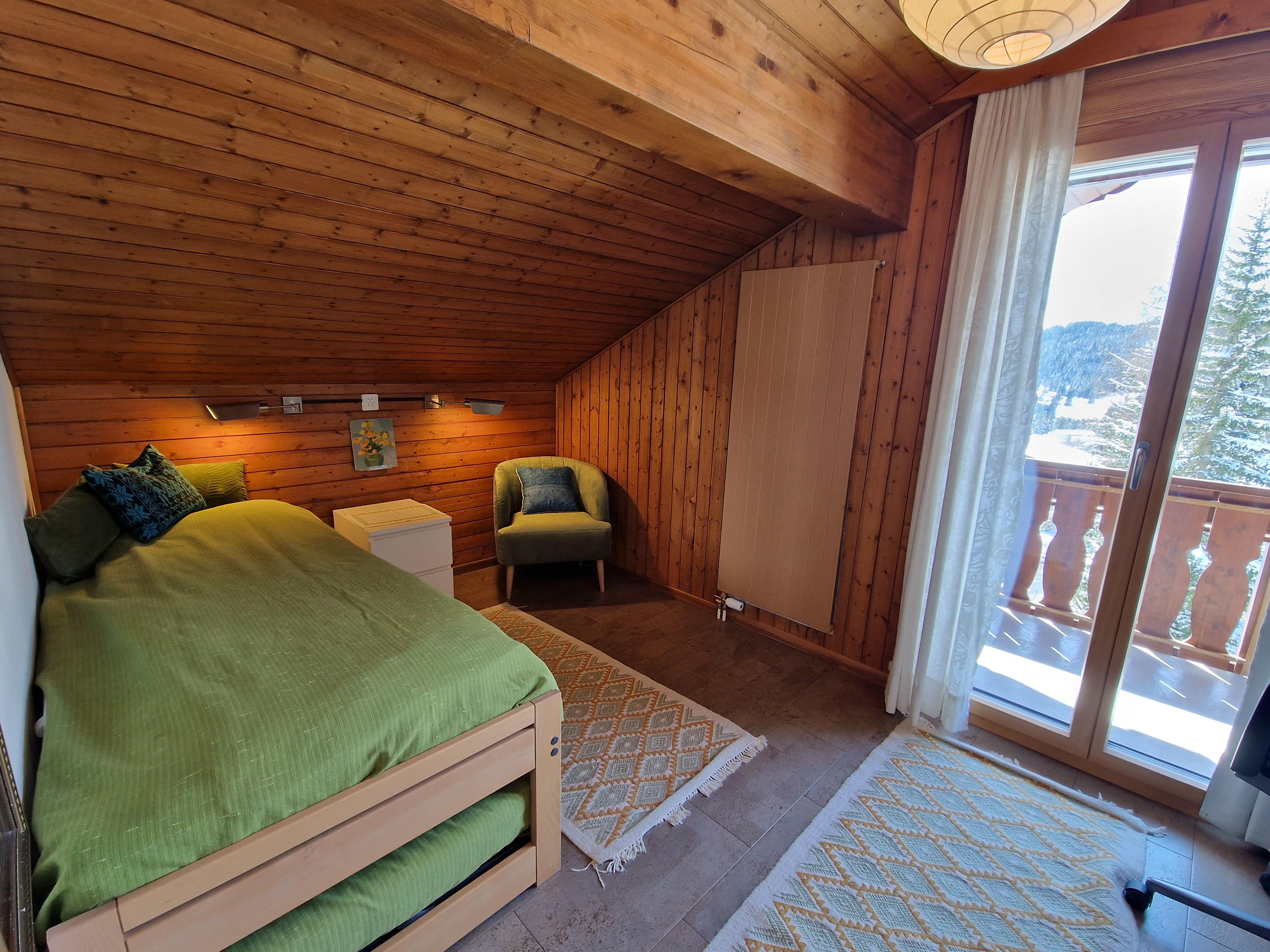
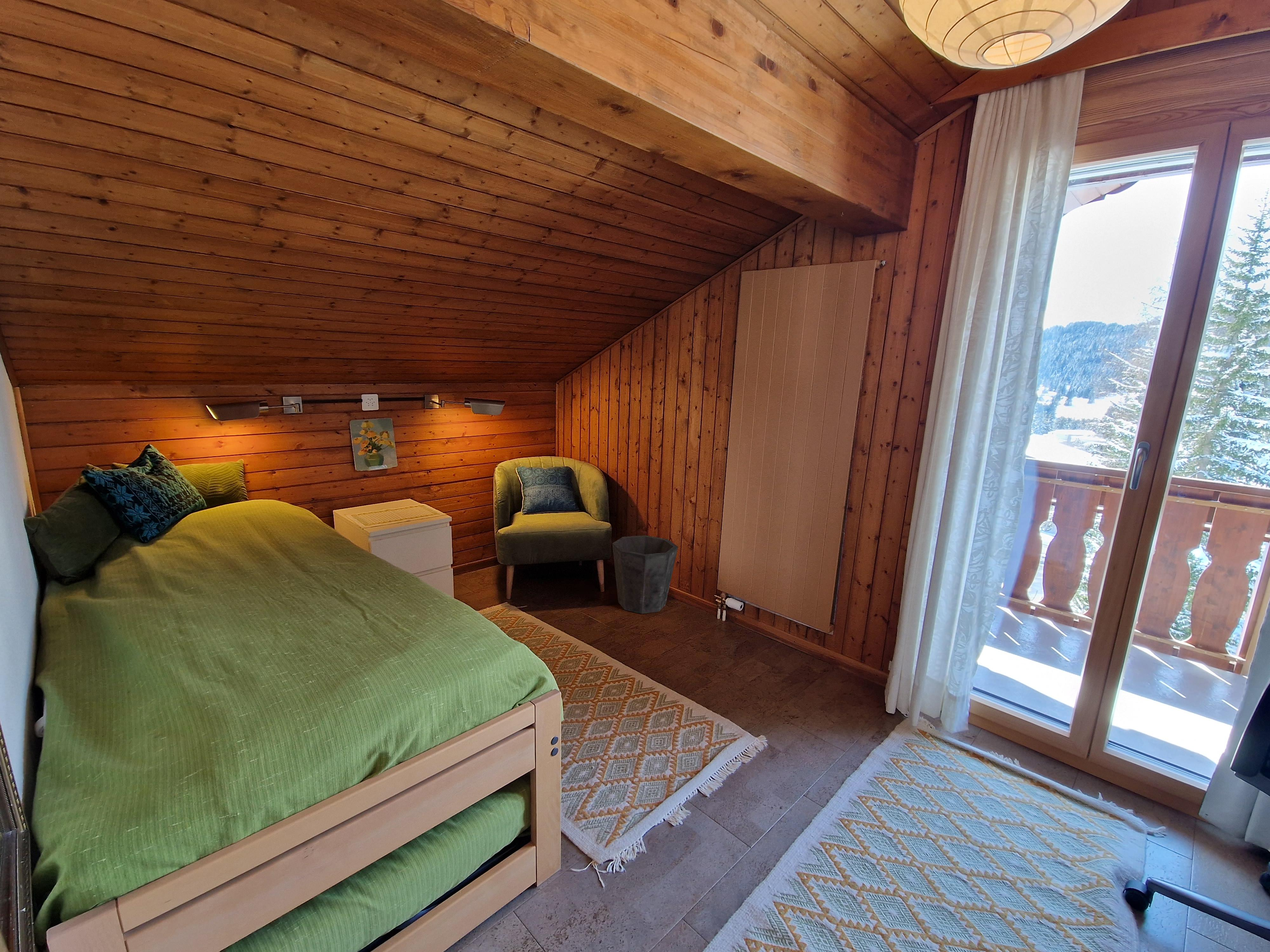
+ waste bin [612,535,678,614]
